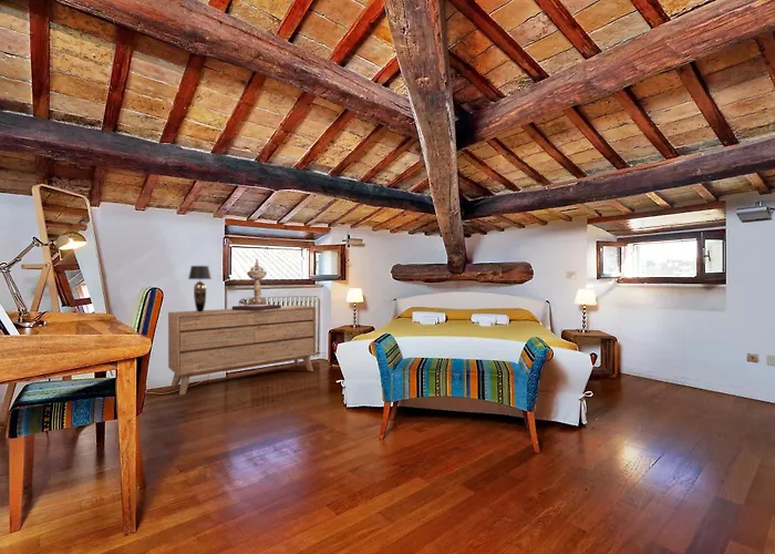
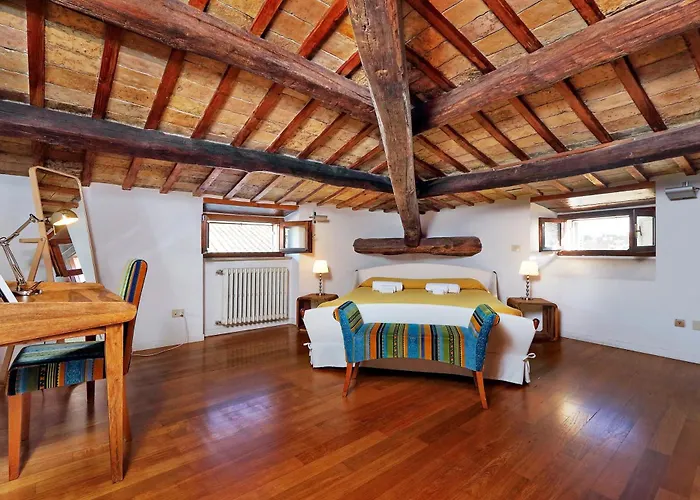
- dresser [167,304,317,396]
- decorative urn [231,258,282,310]
- table lamp [187,265,213,312]
